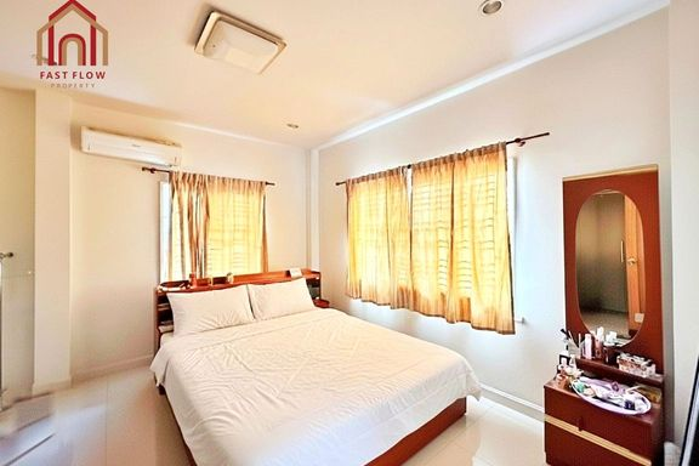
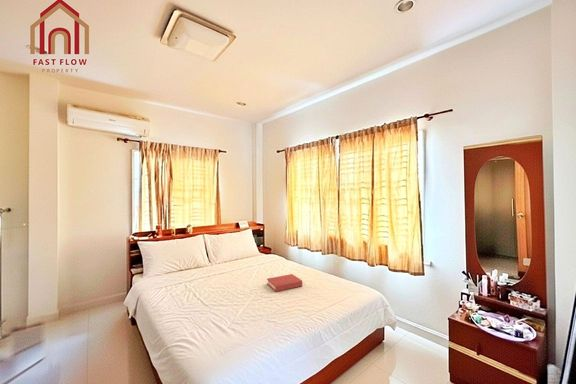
+ hardback book [266,273,303,293]
